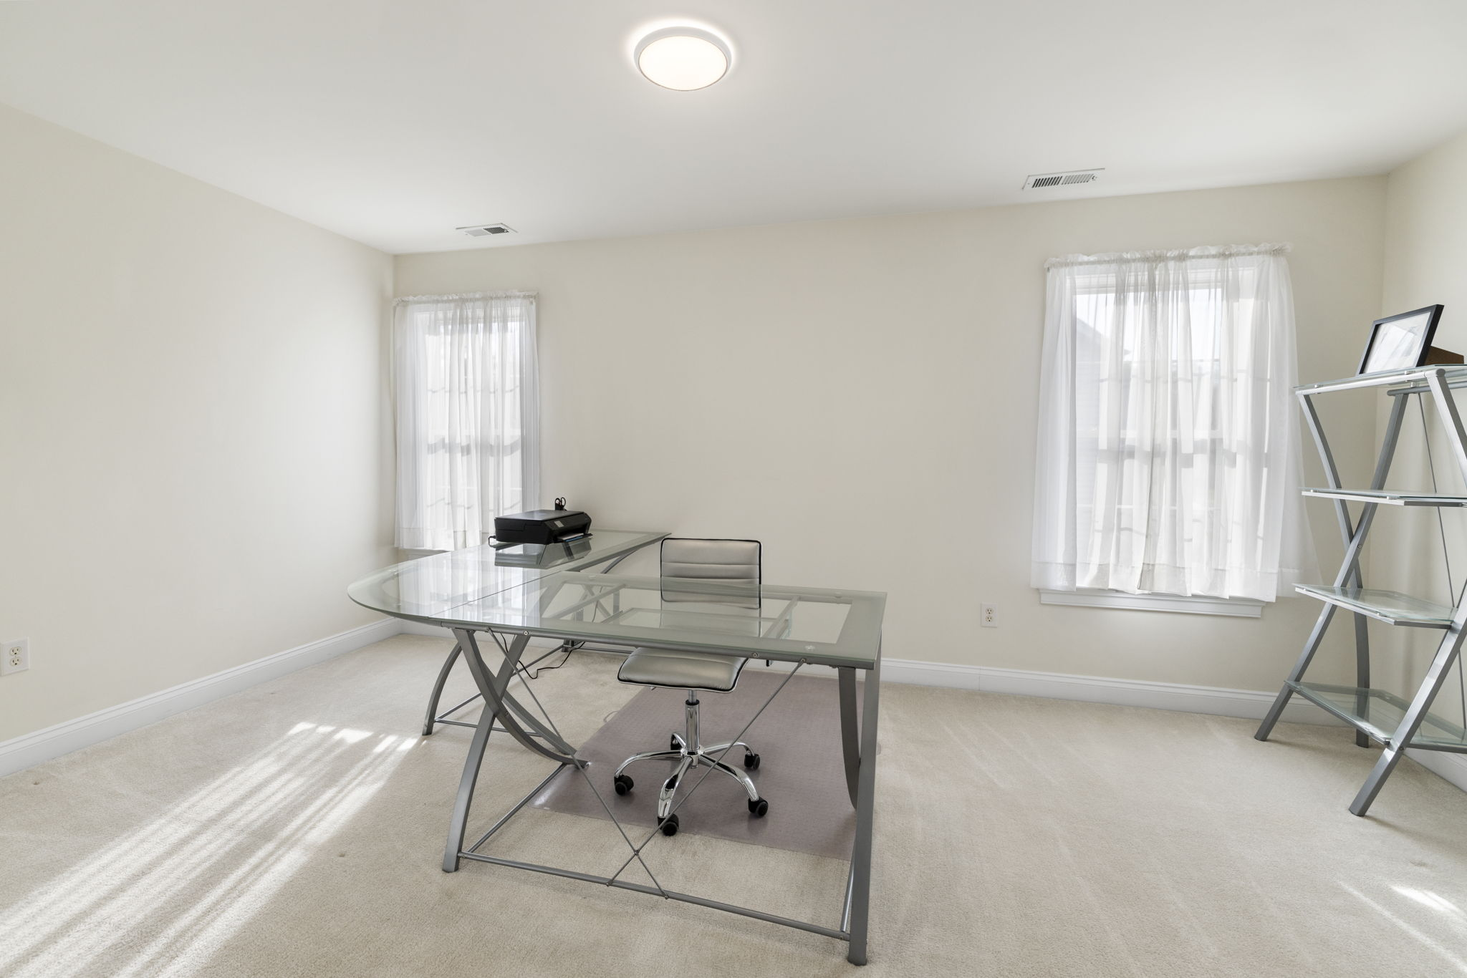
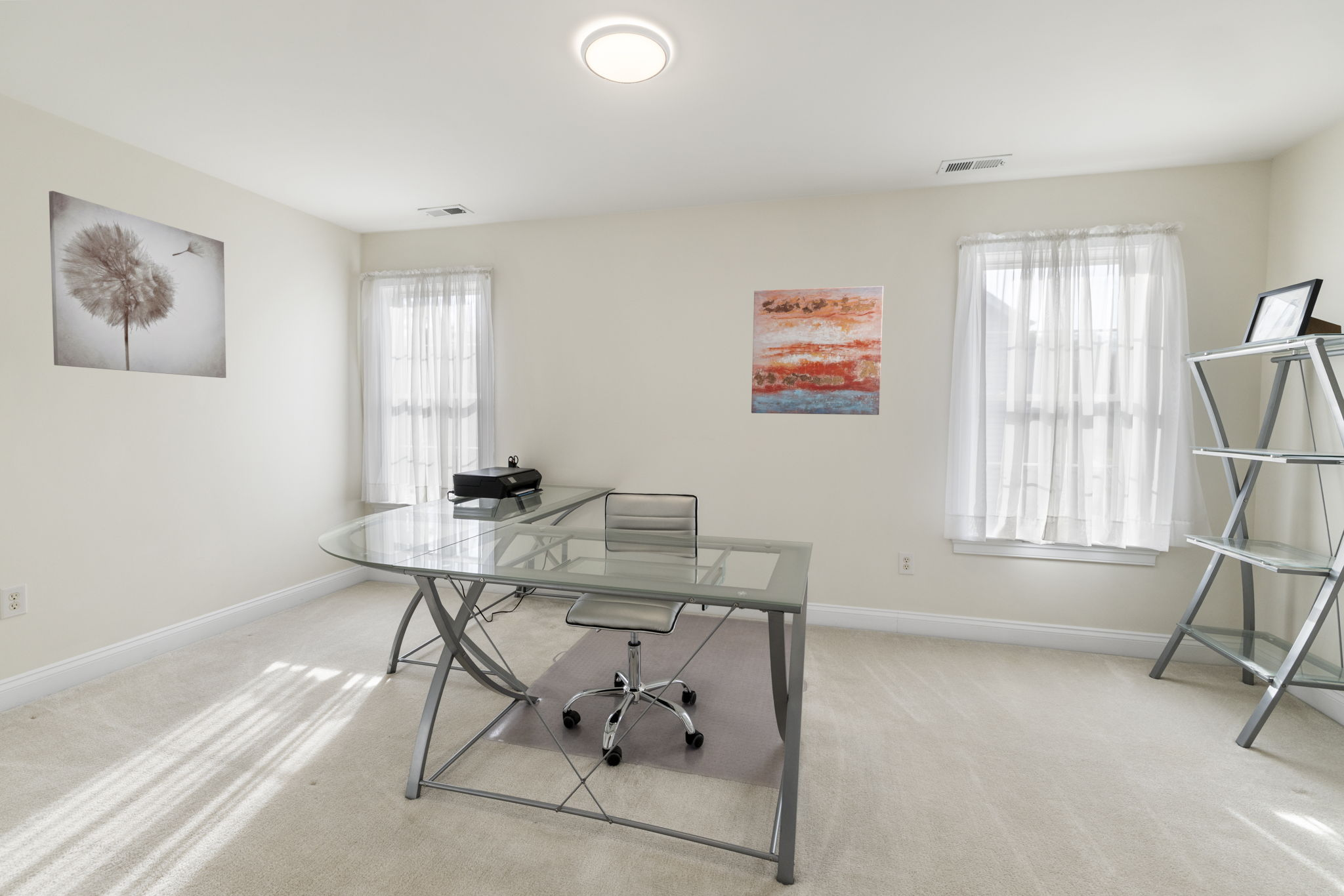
+ wall art [49,190,227,378]
+ wall art [751,285,884,415]
